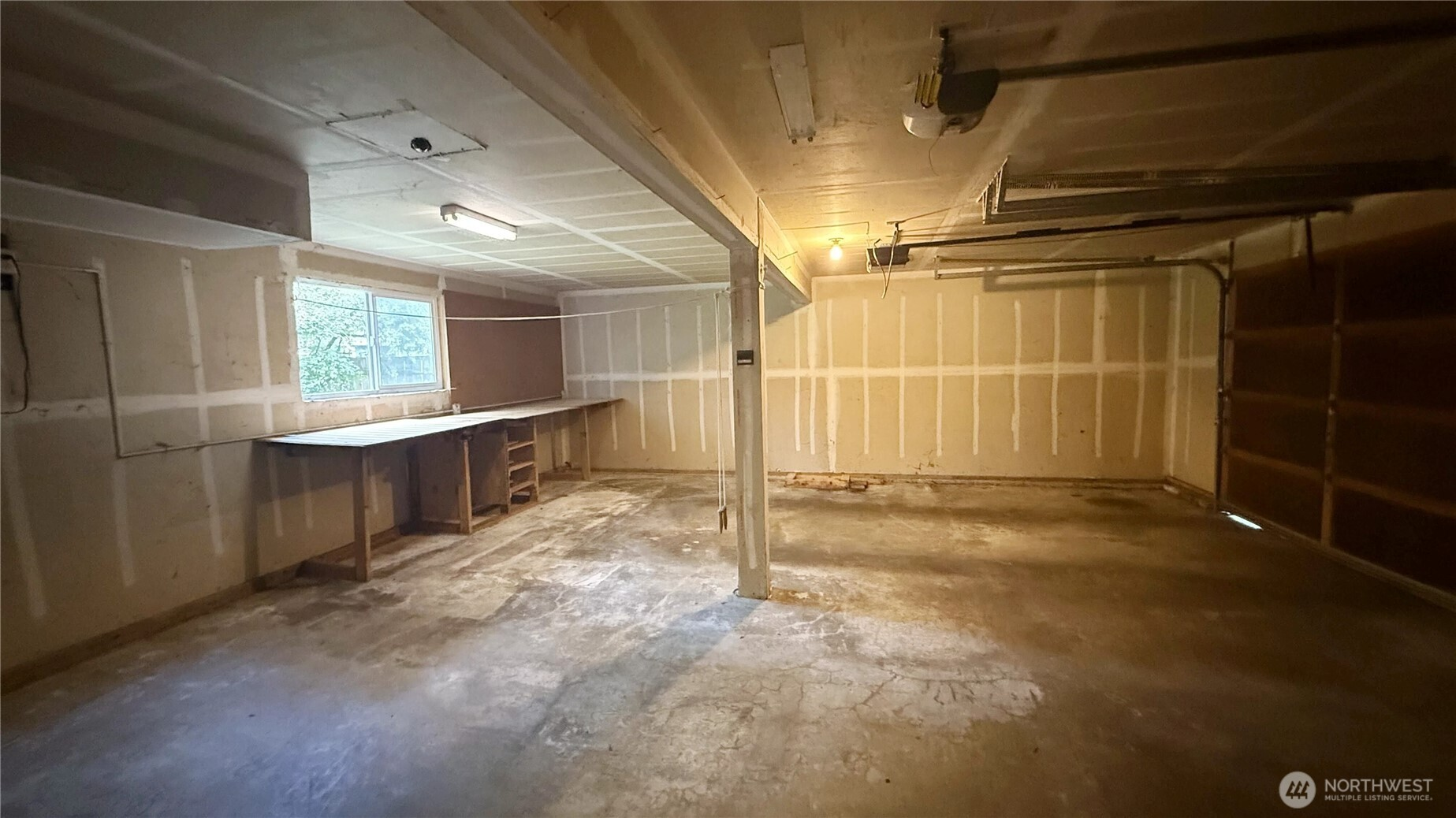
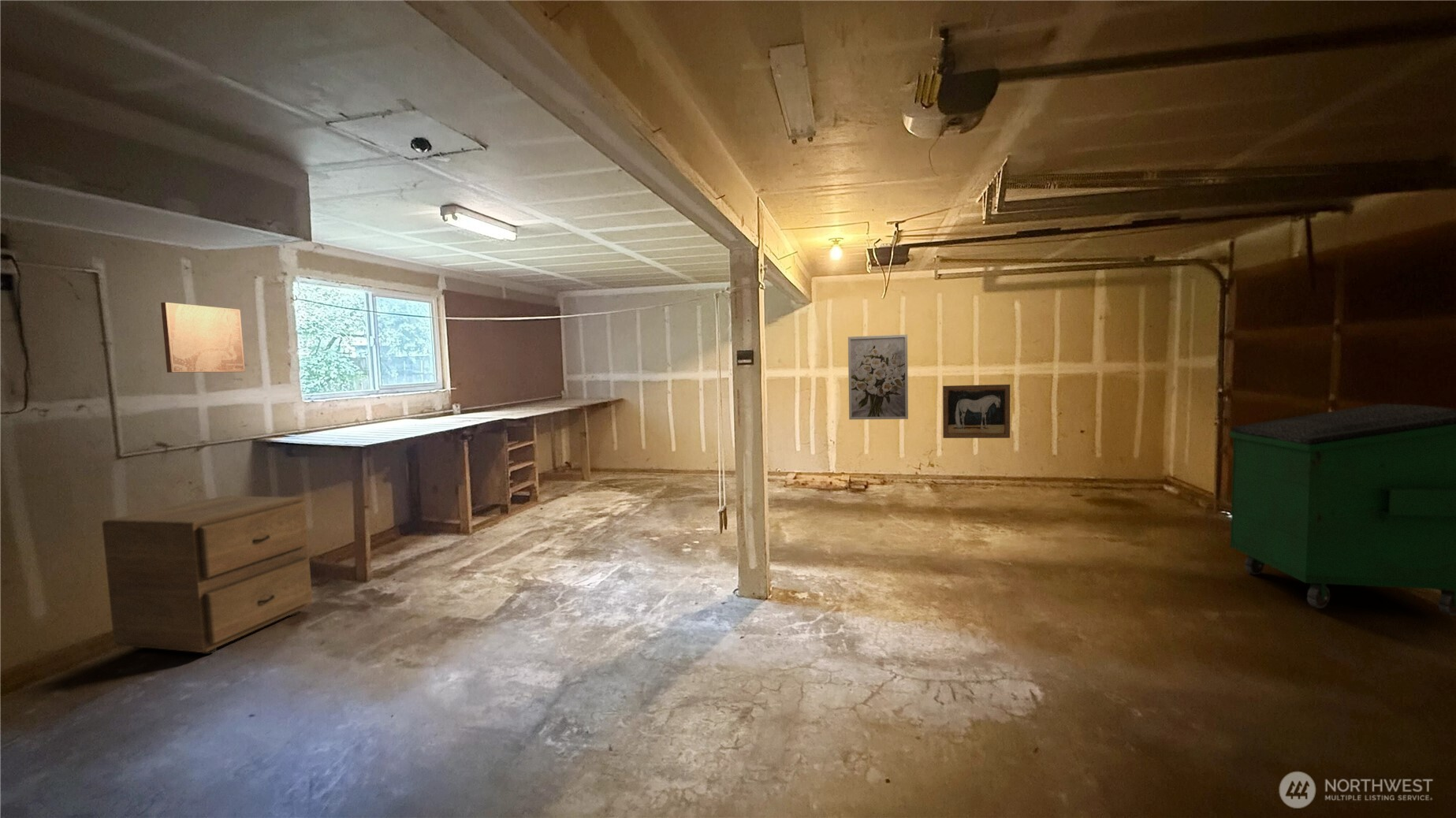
+ wall art [942,384,1011,439]
+ wall art [847,333,909,420]
+ wall art [160,302,246,374]
+ filing cabinet [101,495,313,655]
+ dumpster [1229,403,1456,616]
